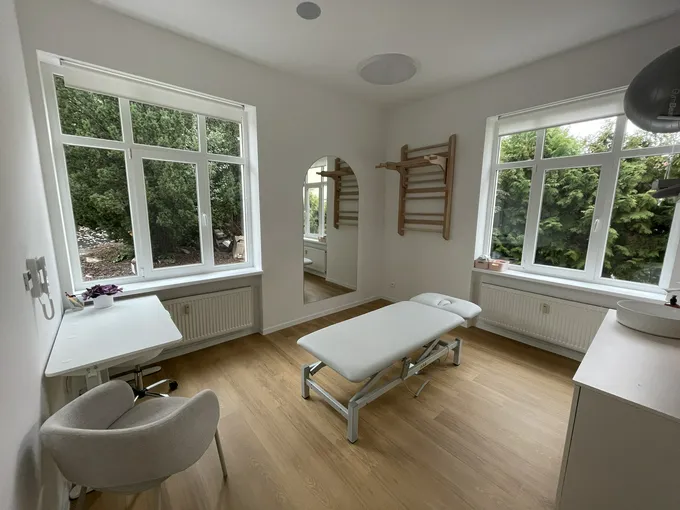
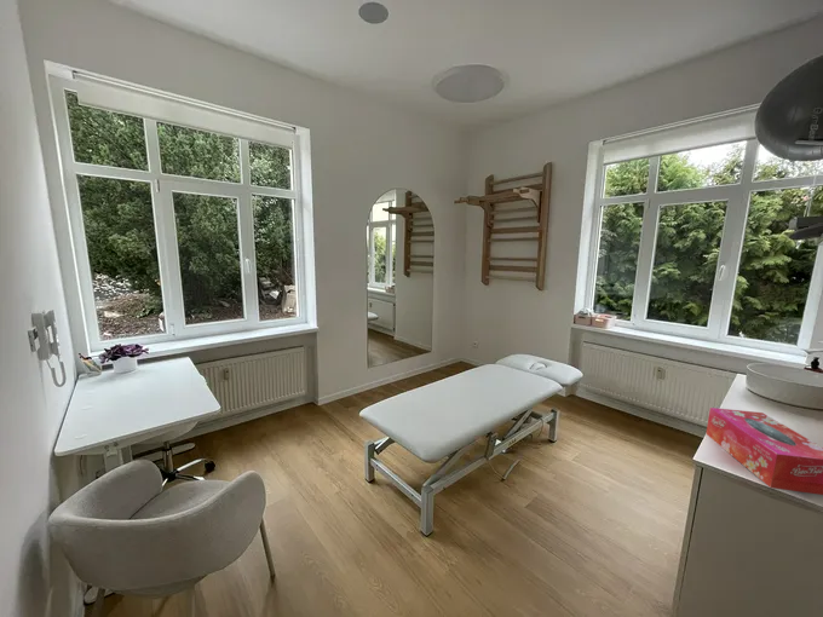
+ tissue box [704,406,823,496]
